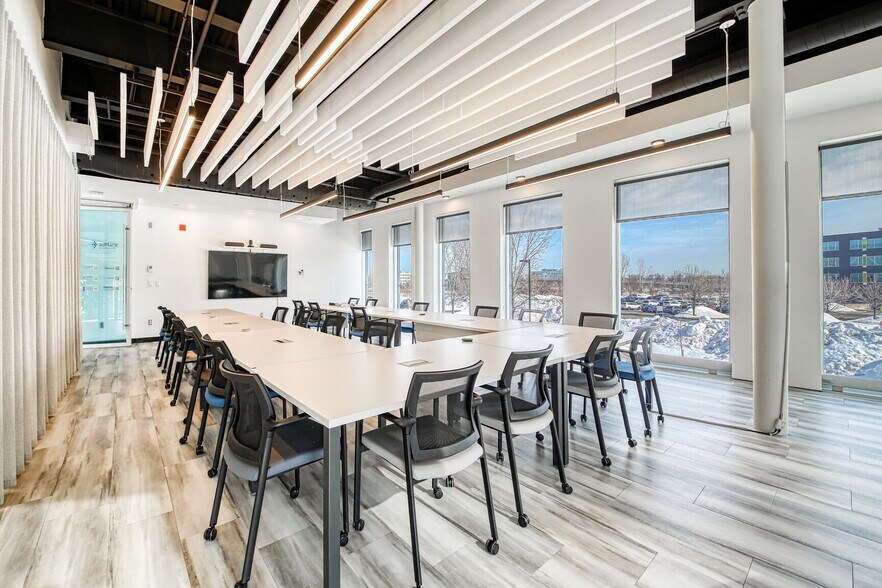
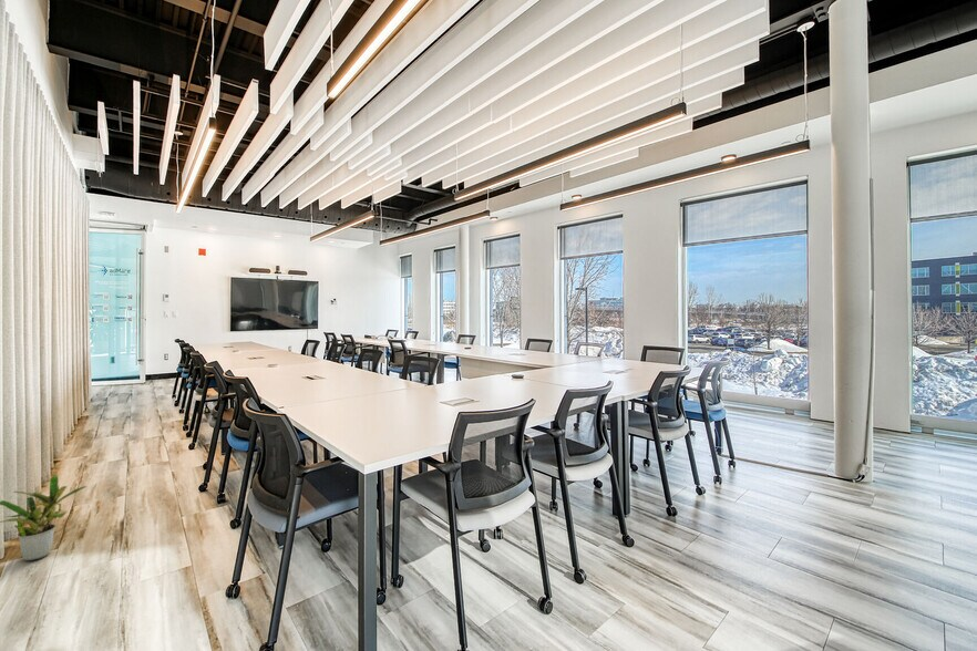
+ potted plant [0,474,88,561]
